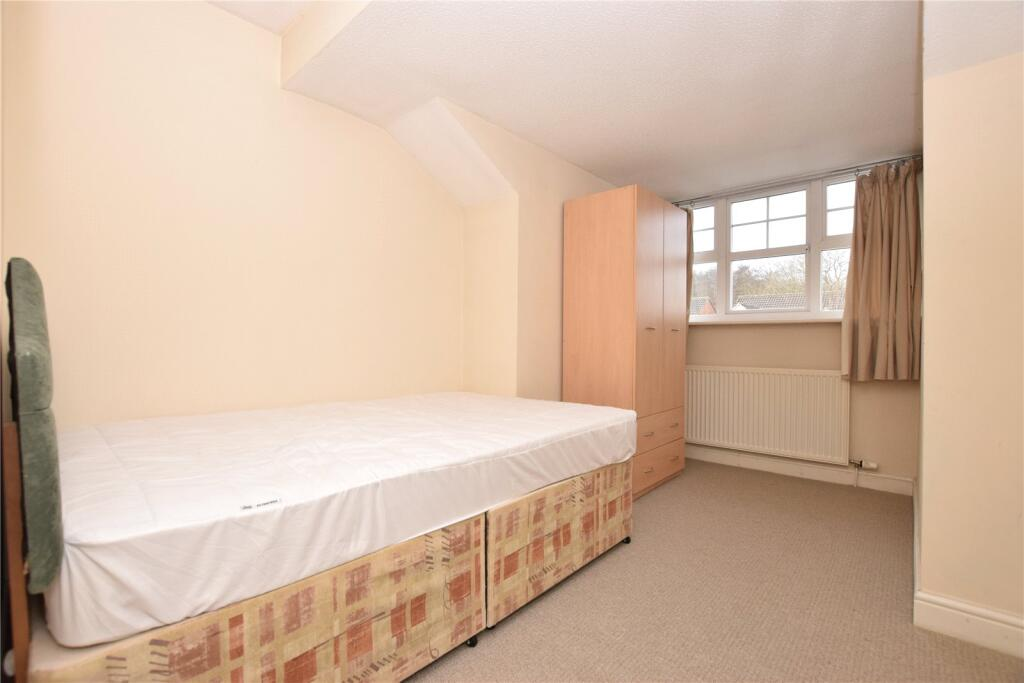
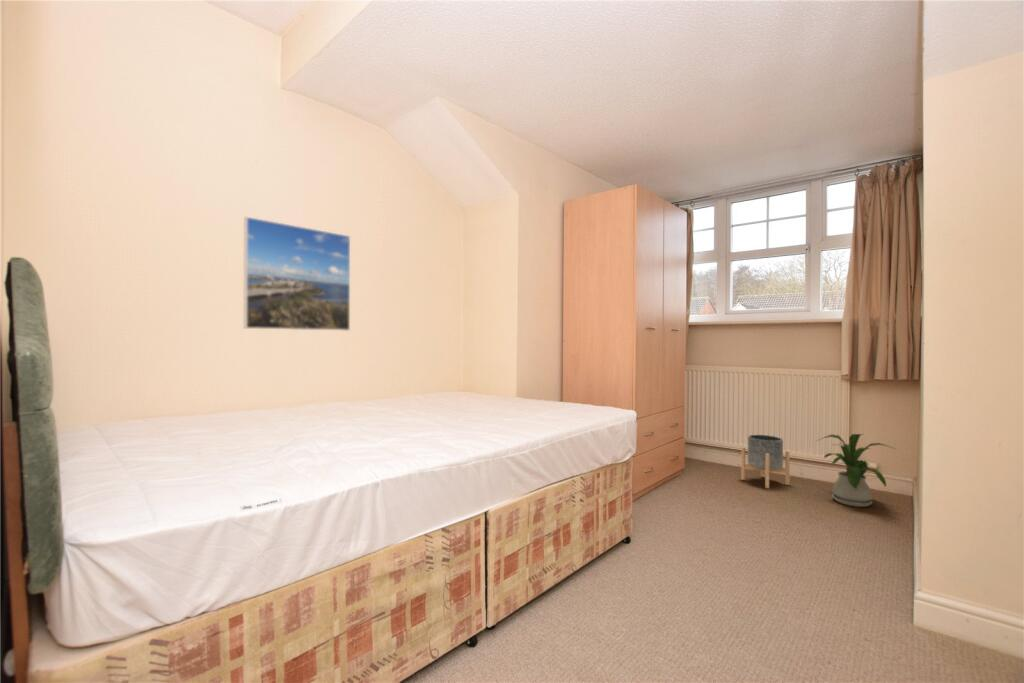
+ planter [740,434,791,489]
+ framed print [243,216,351,332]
+ house plant [816,433,898,508]
